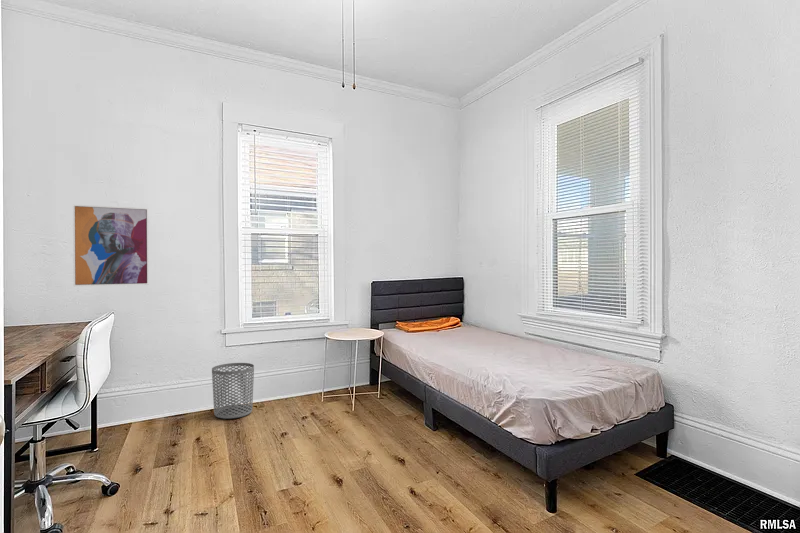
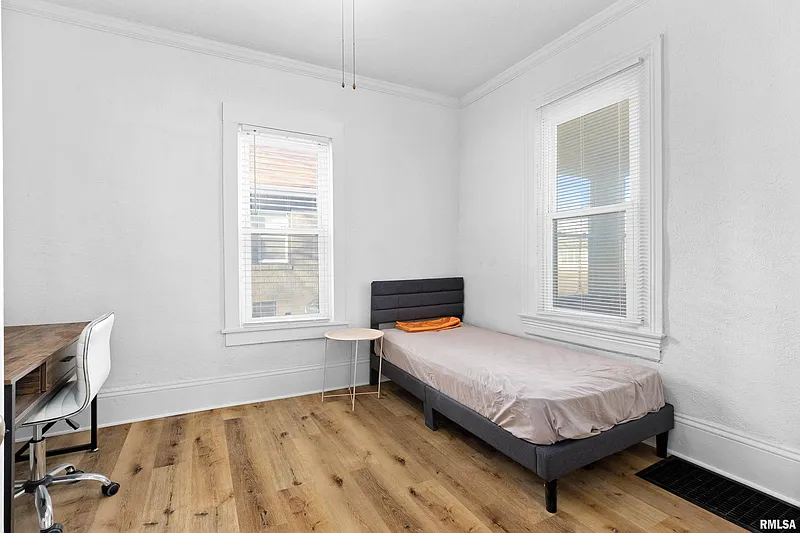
- wall art [72,204,150,287]
- waste bin [211,362,255,420]
